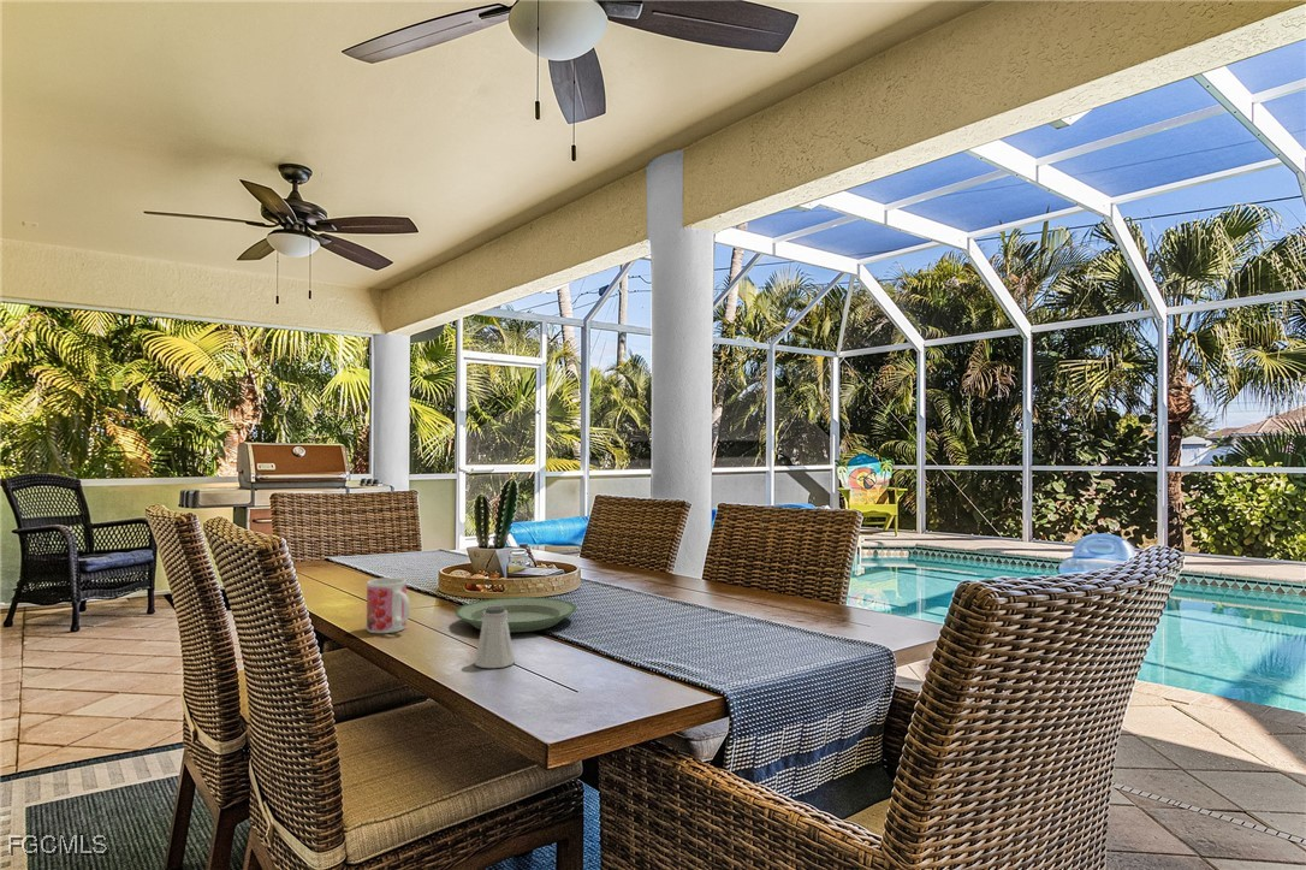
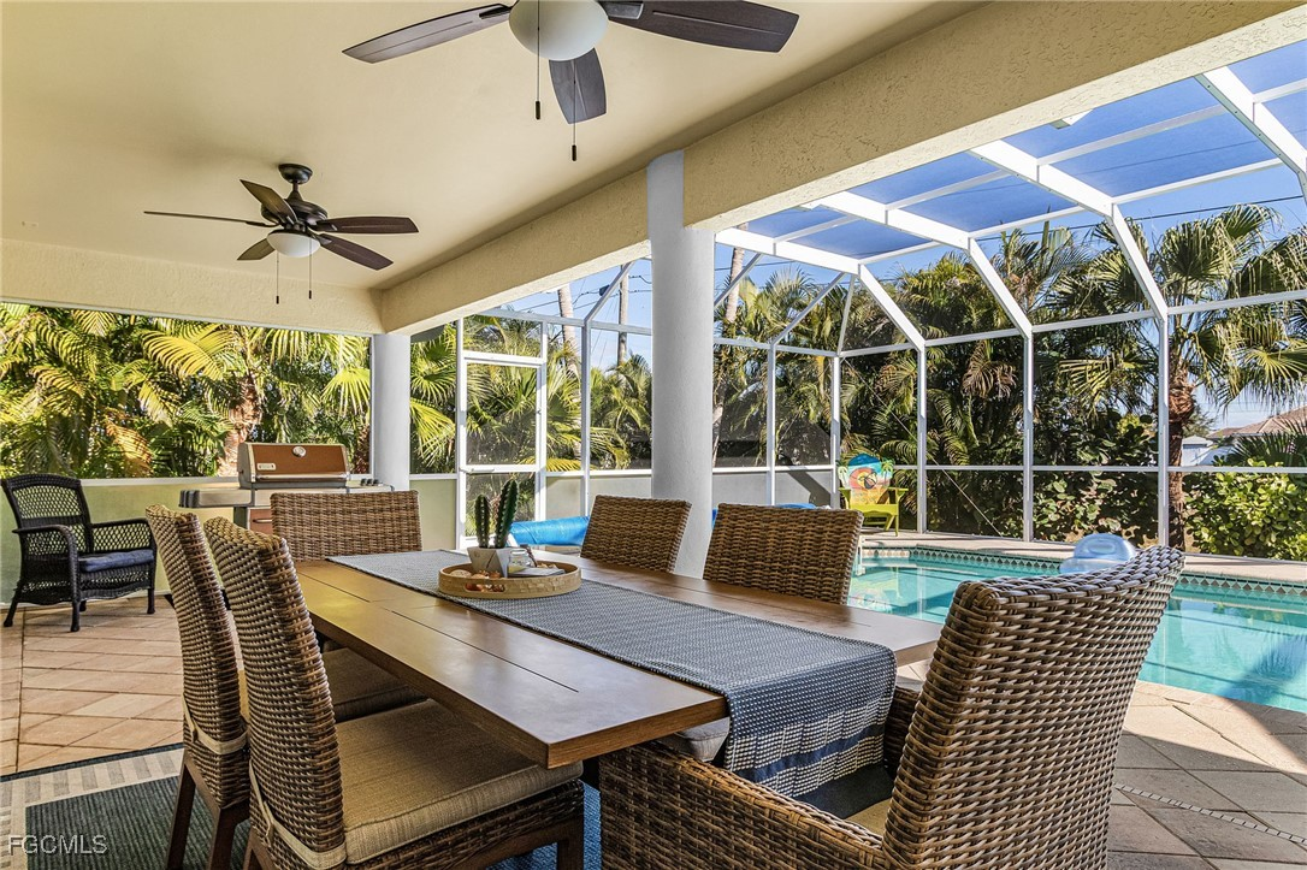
- saltshaker [474,606,516,669]
- plate [453,596,577,634]
- mug [366,576,411,634]
